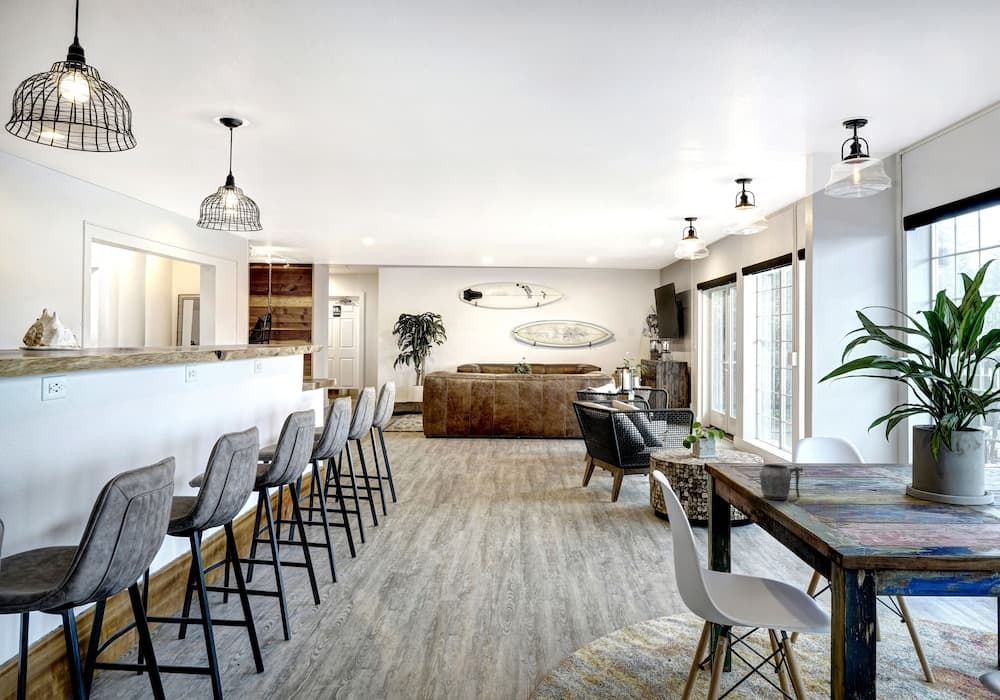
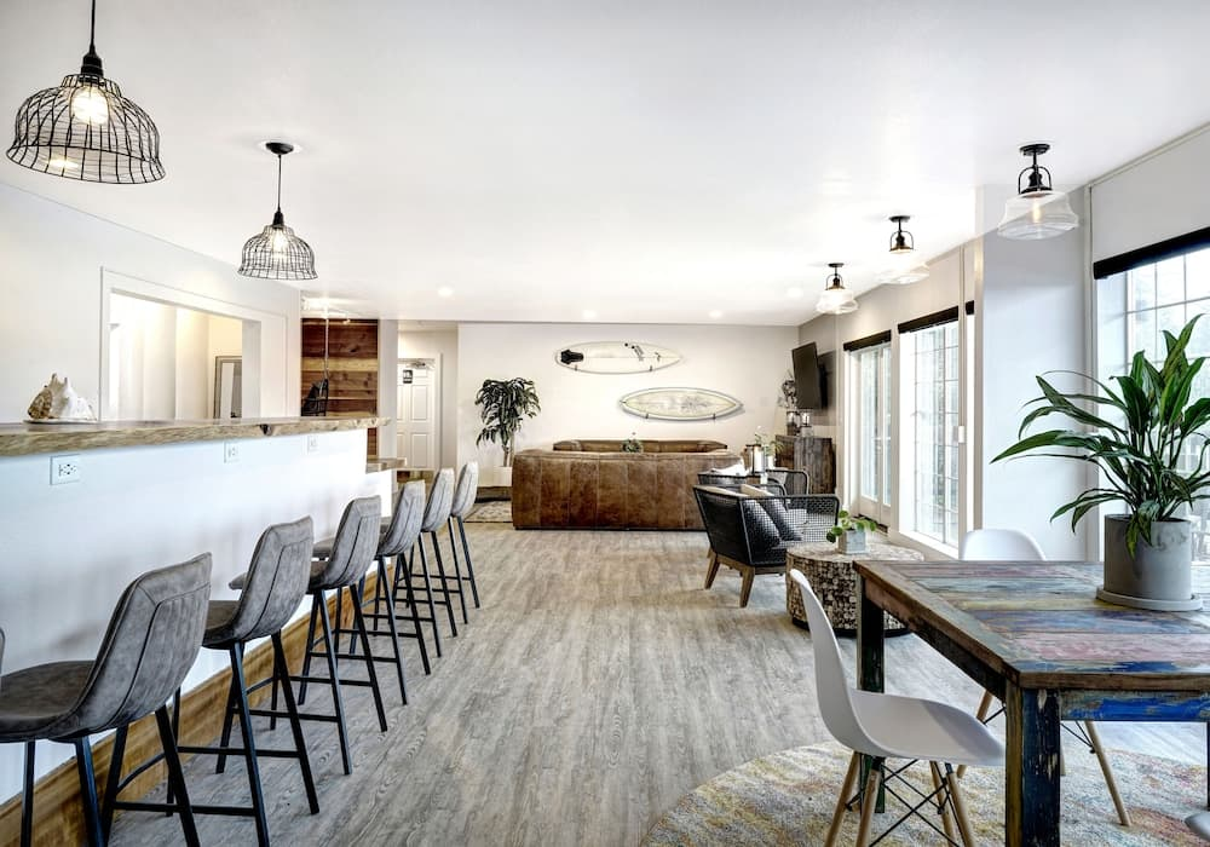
- mug [759,463,804,501]
